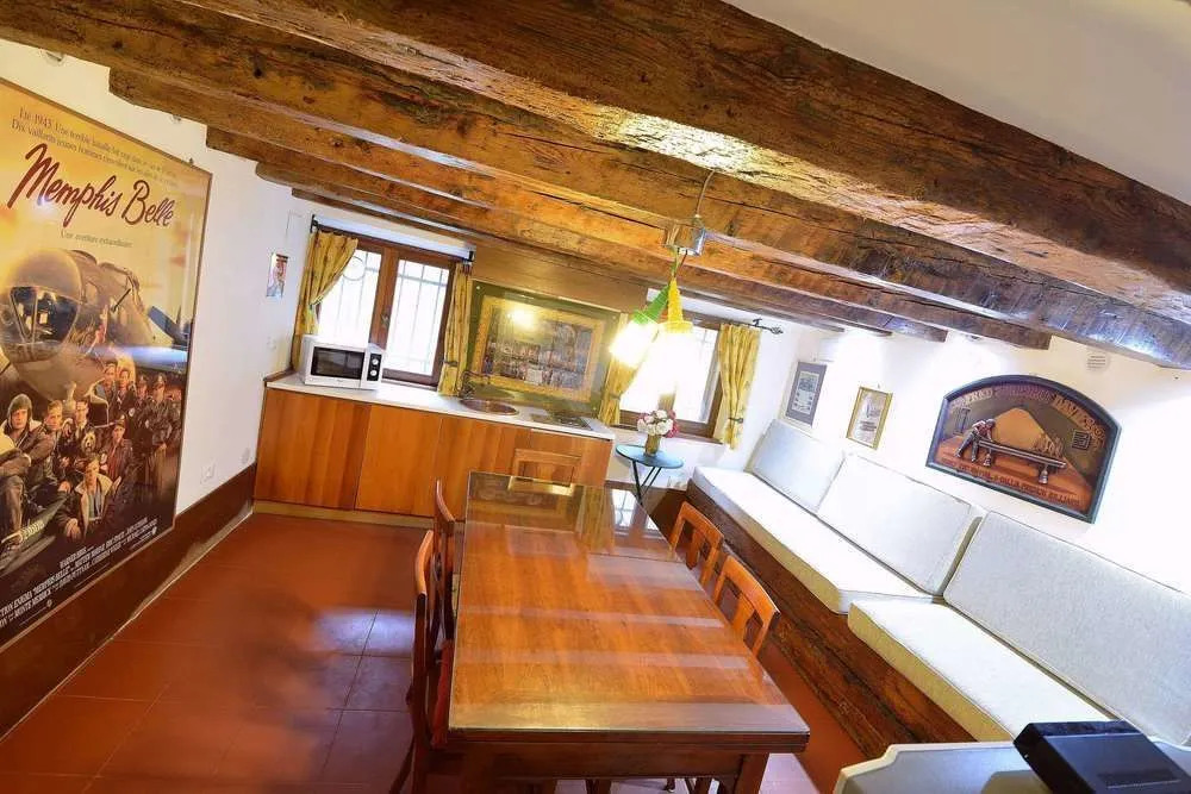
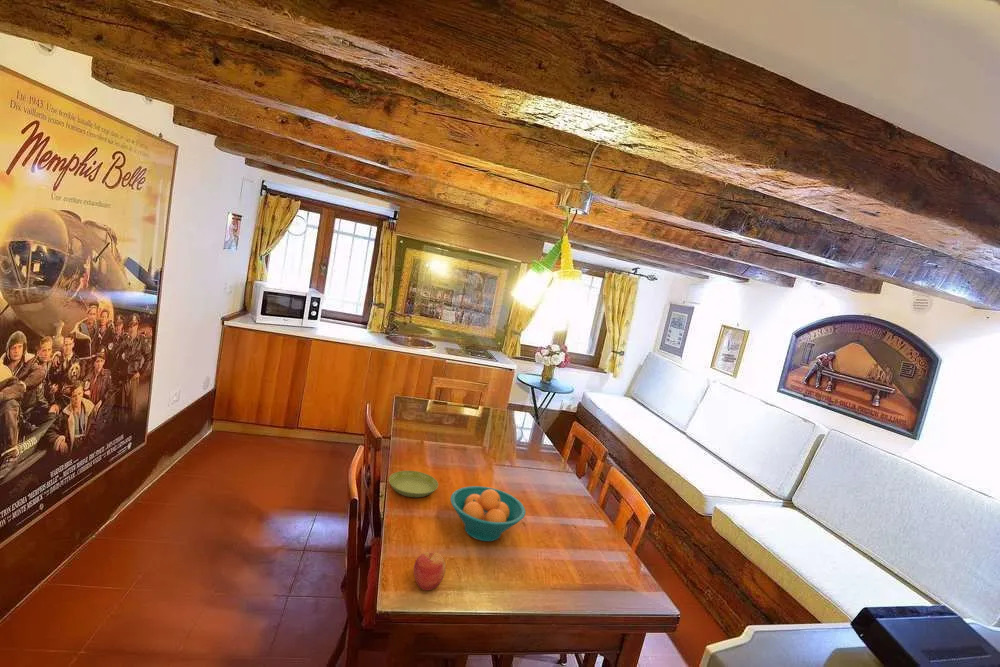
+ saucer [388,470,439,498]
+ apple [413,551,446,591]
+ fruit bowl [449,485,527,542]
